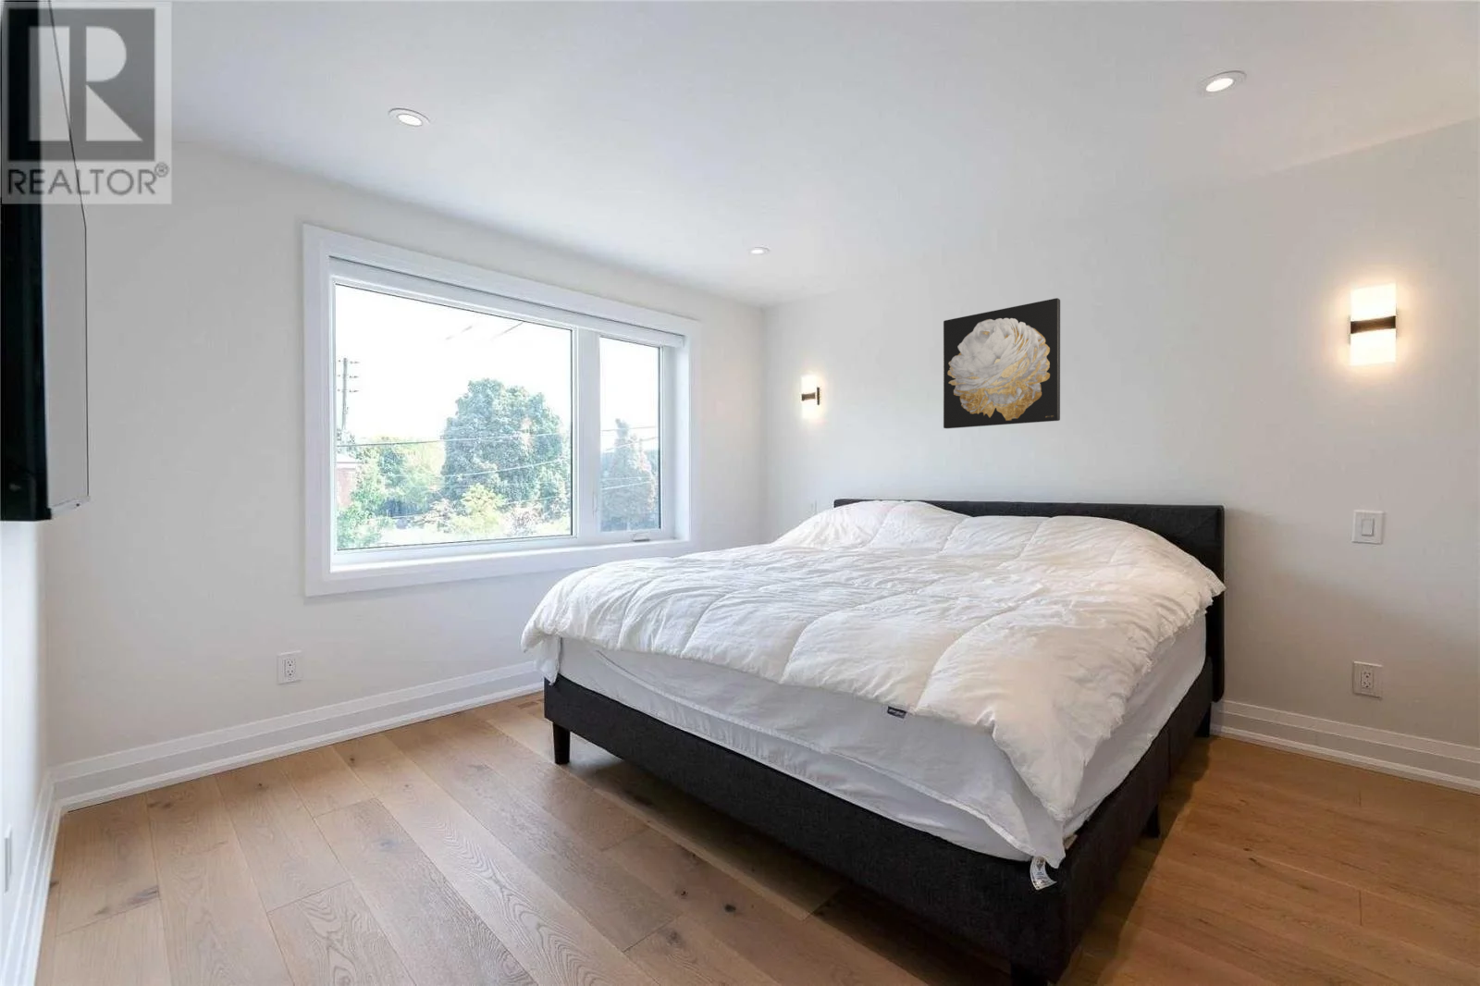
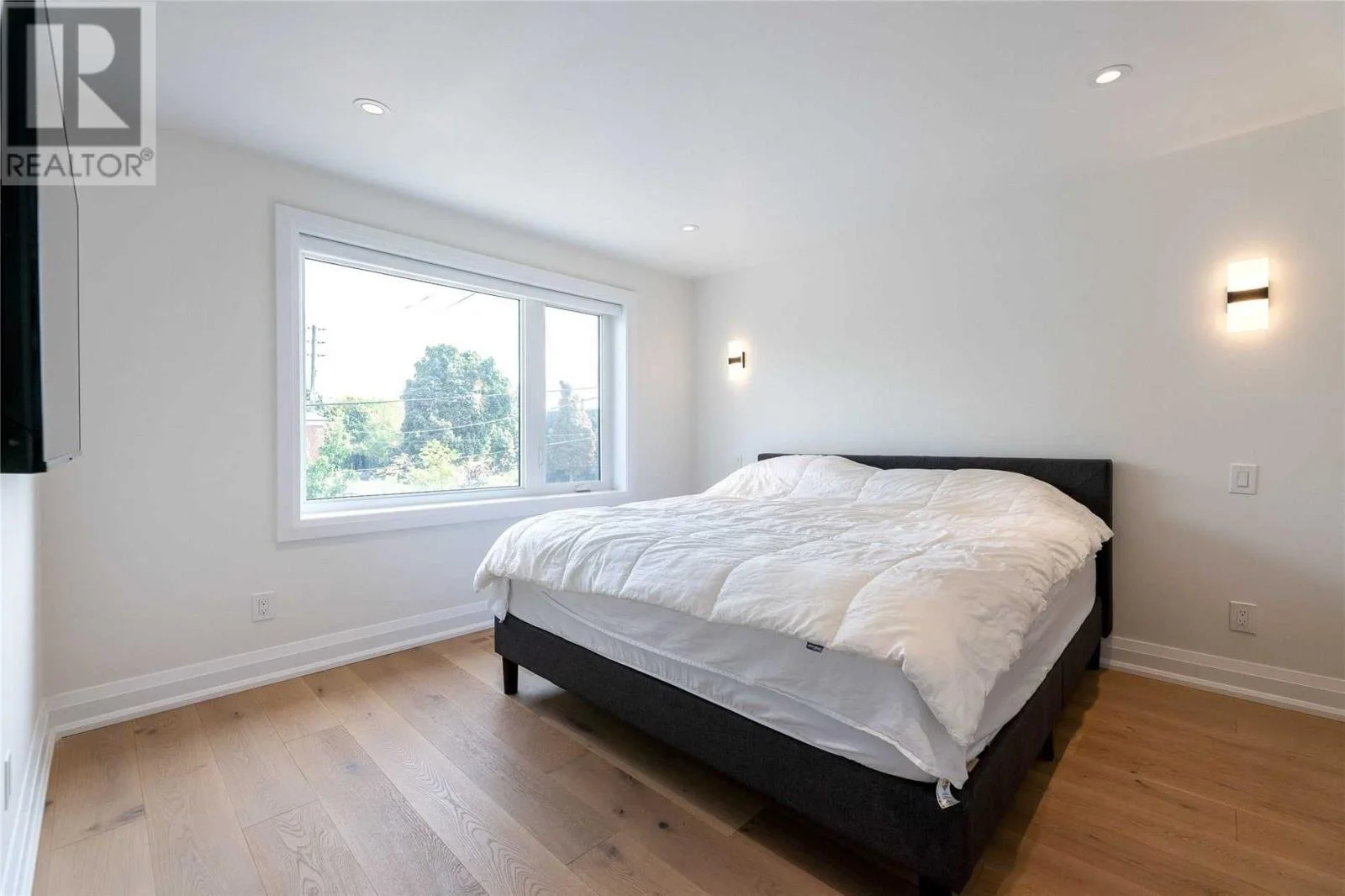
- wall art [943,297,1061,429]
